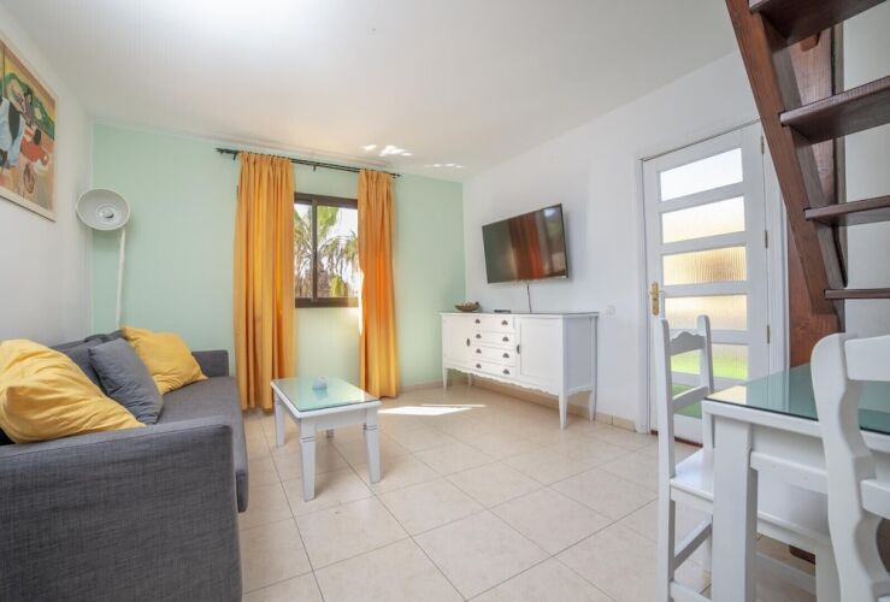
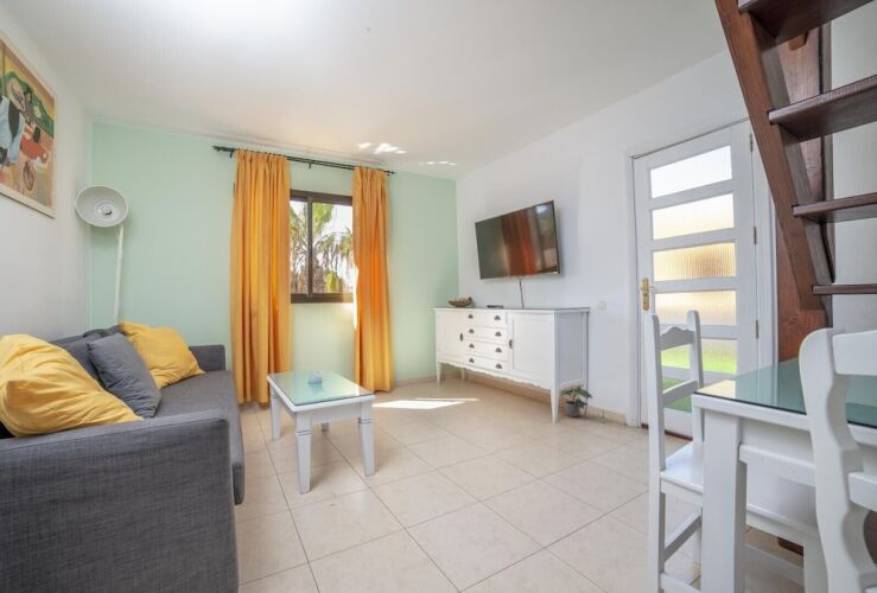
+ potted plant [559,385,593,419]
